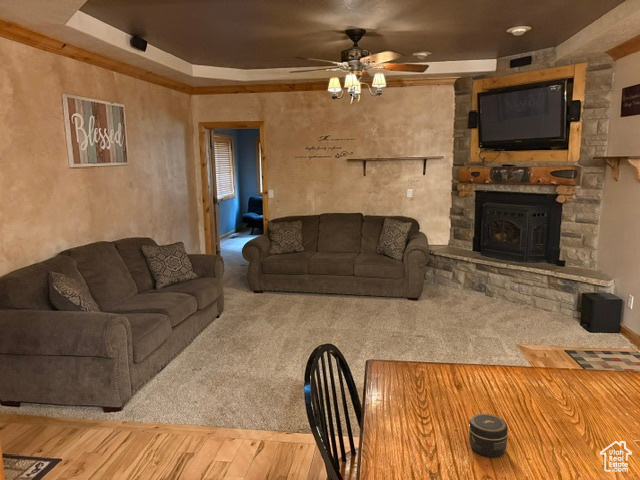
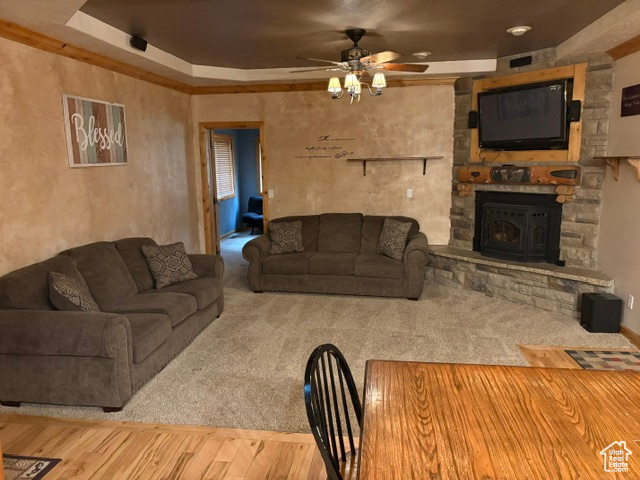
- jar [468,413,509,458]
